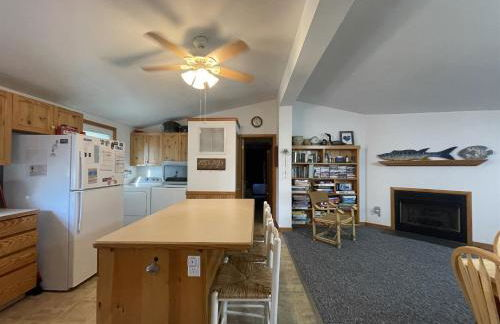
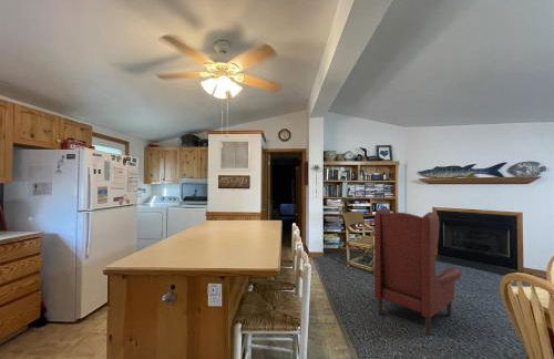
+ armchair [373,207,462,336]
